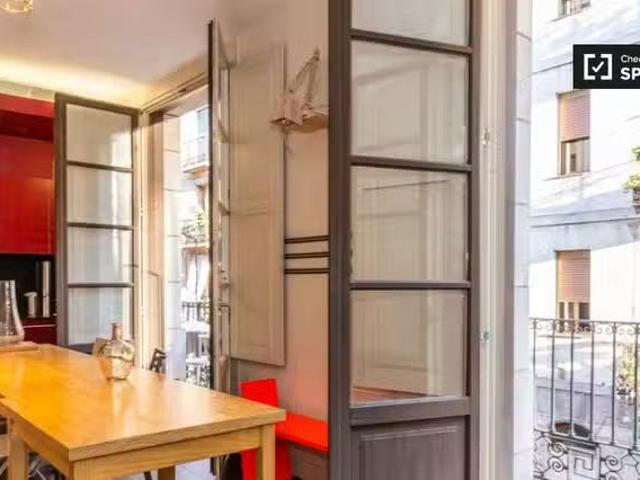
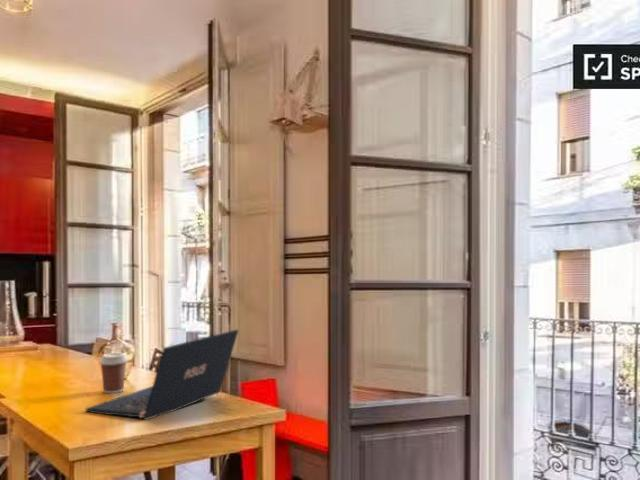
+ laptop [85,329,240,421]
+ coffee cup [98,352,129,394]
